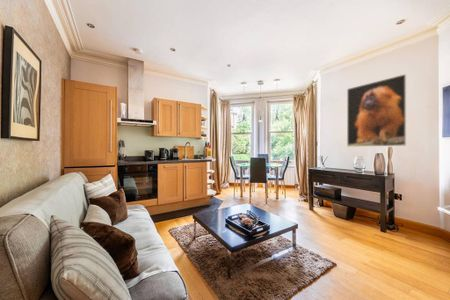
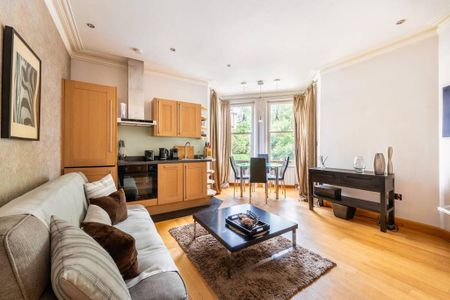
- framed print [346,73,407,148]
